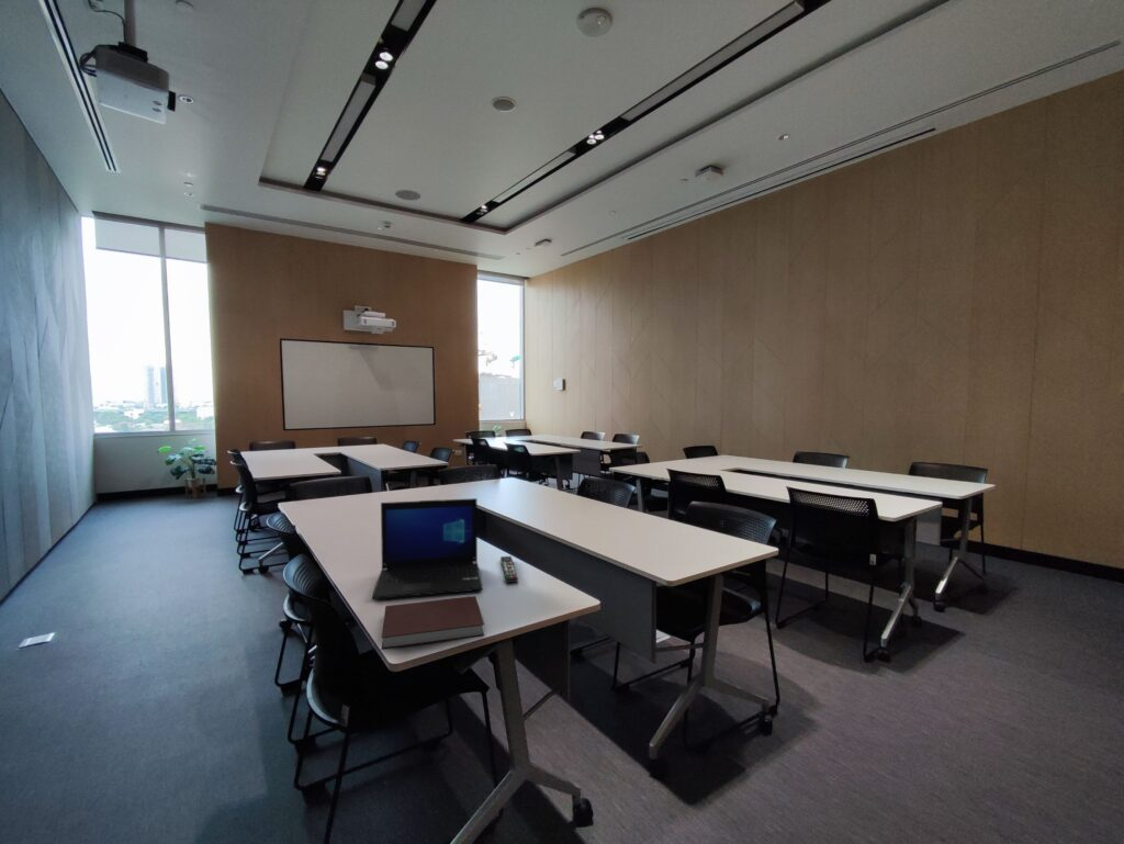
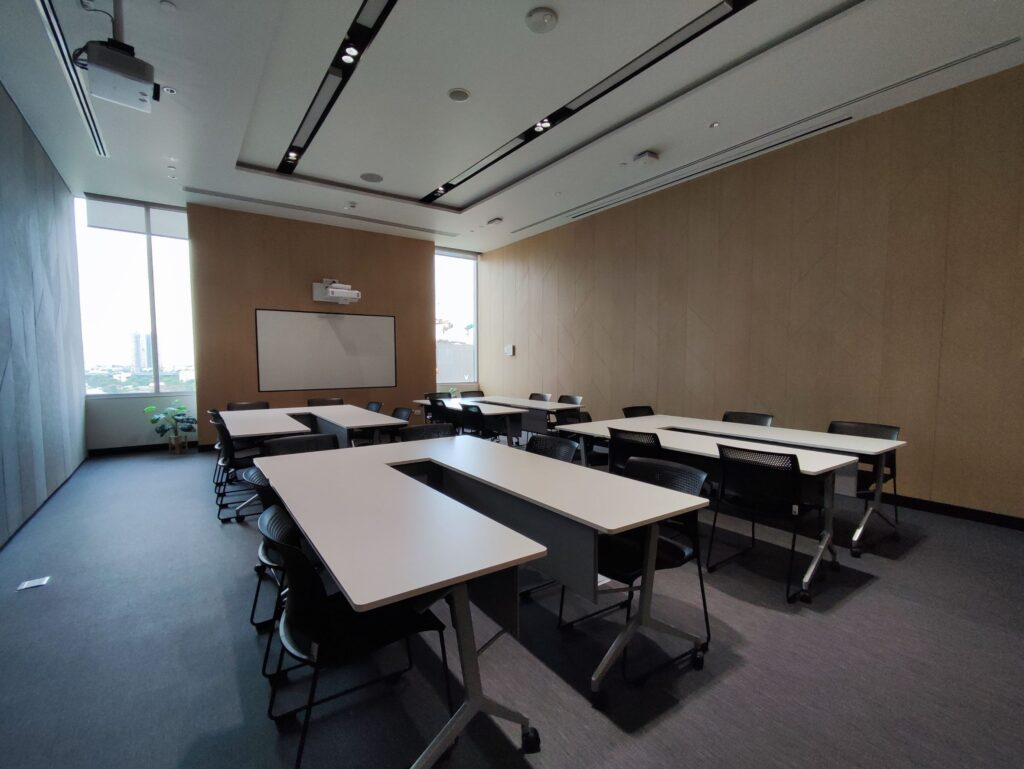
- remote control [499,555,519,584]
- notebook [381,595,485,651]
- laptop [371,497,483,600]
